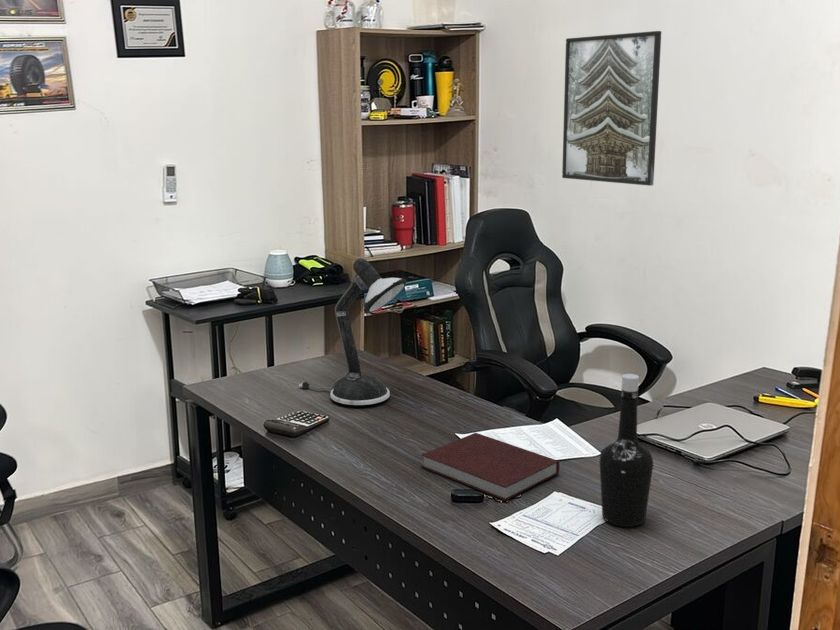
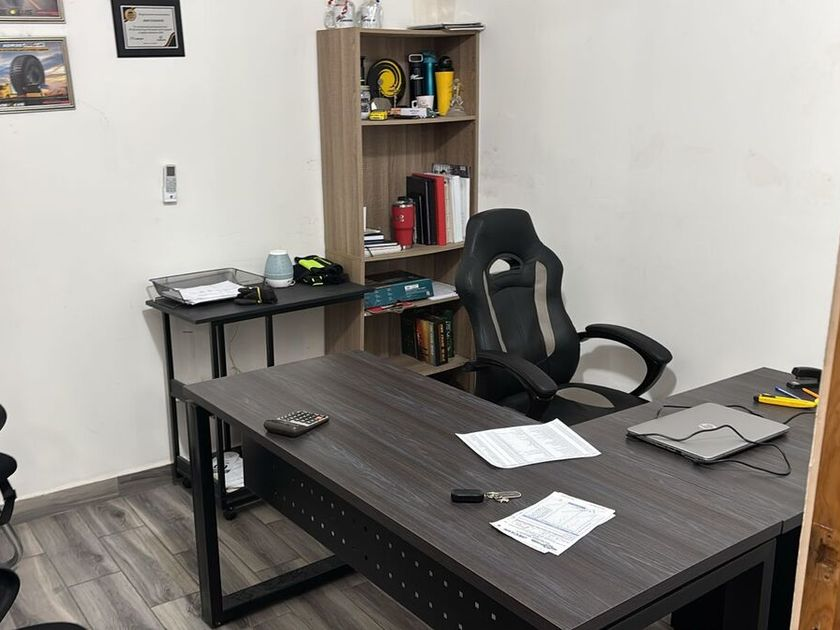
- notebook [420,432,560,502]
- bottle [599,373,654,528]
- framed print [561,30,662,187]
- desk lamp [298,257,408,406]
